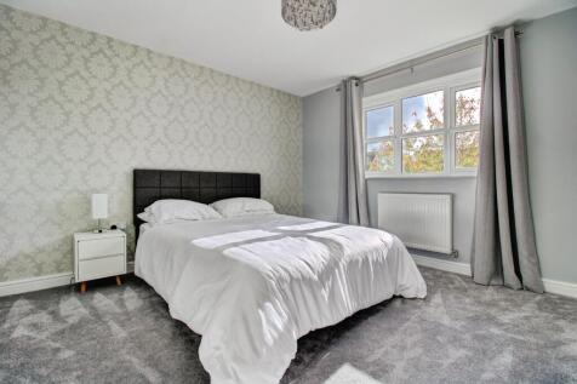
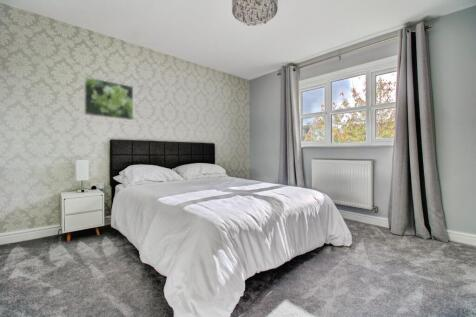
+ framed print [83,76,134,121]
